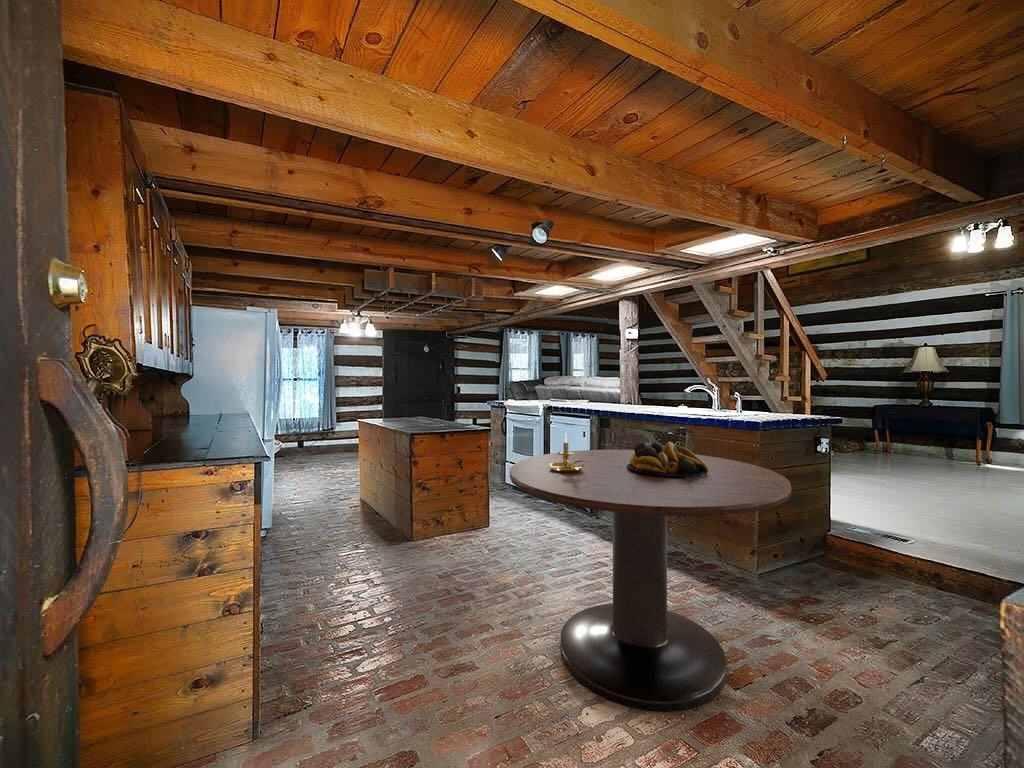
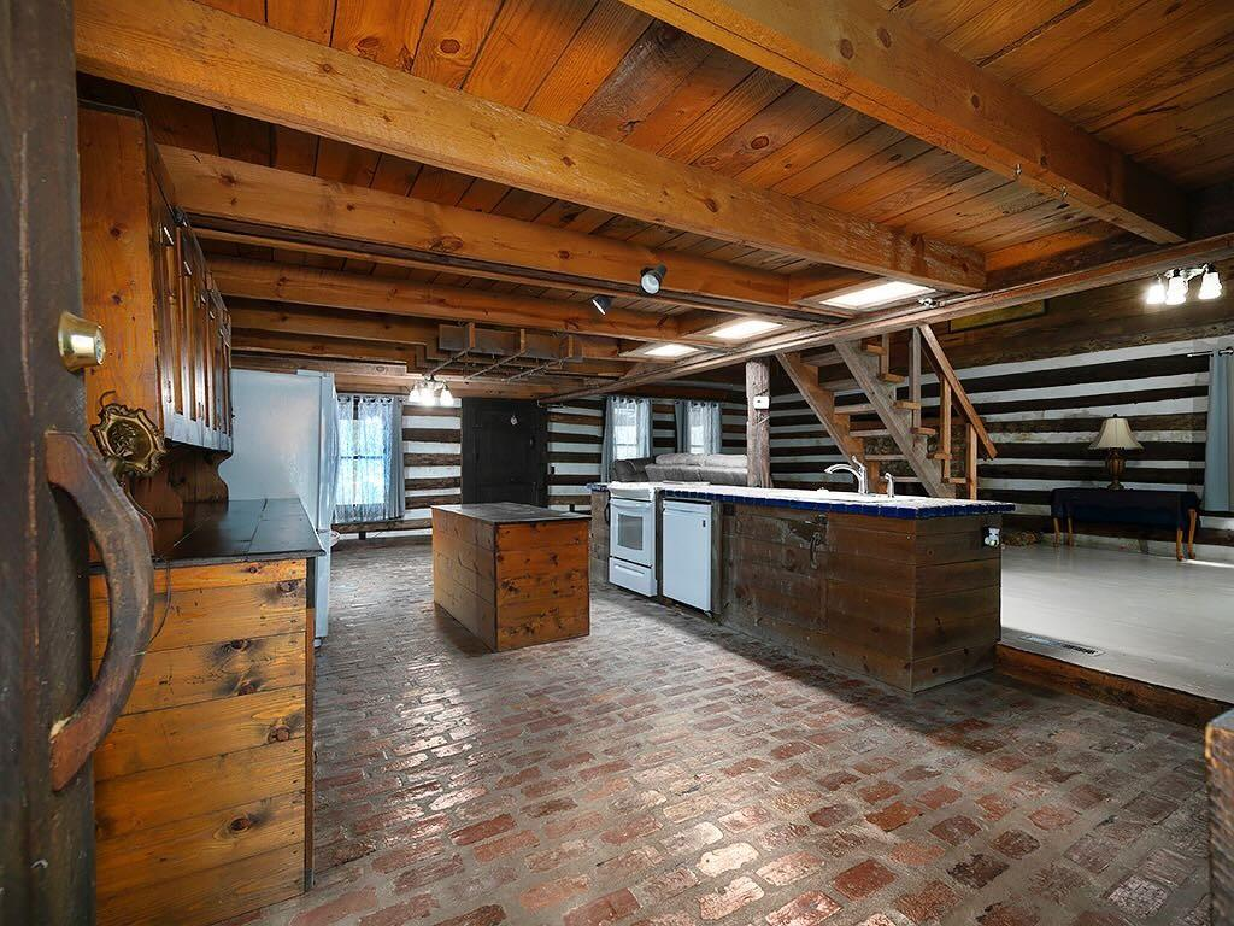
- fruit bowl [627,441,709,479]
- dining table [509,449,792,713]
- candle holder [549,433,586,473]
